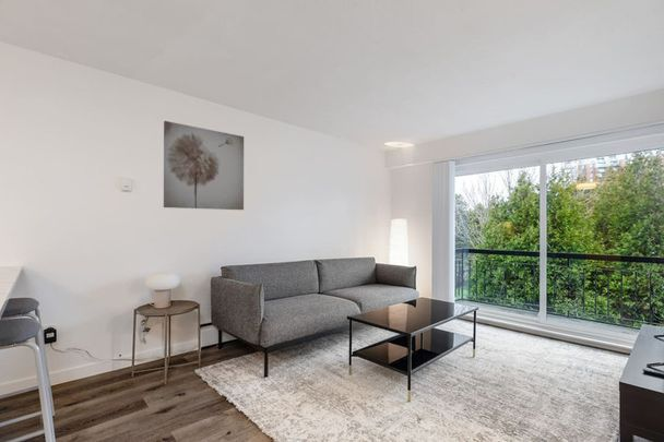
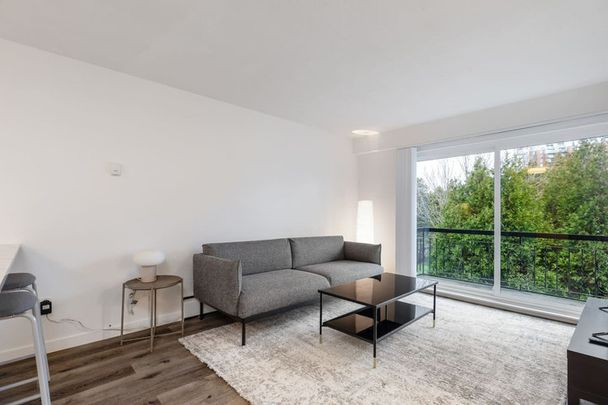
- wall art [163,120,245,211]
